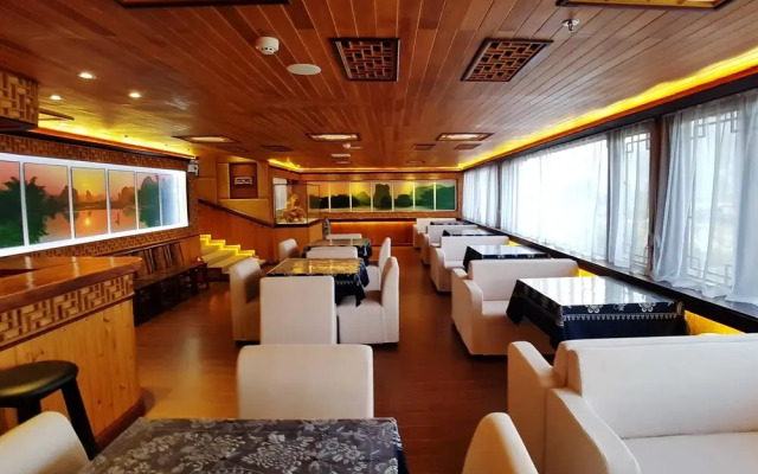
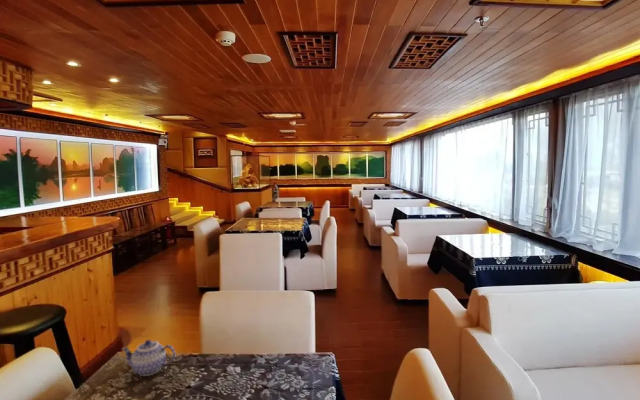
+ teapot [121,339,176,377]
